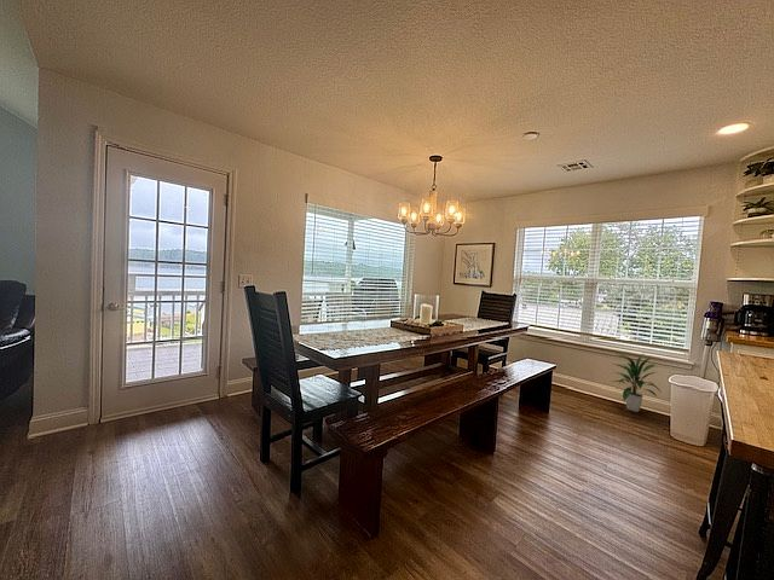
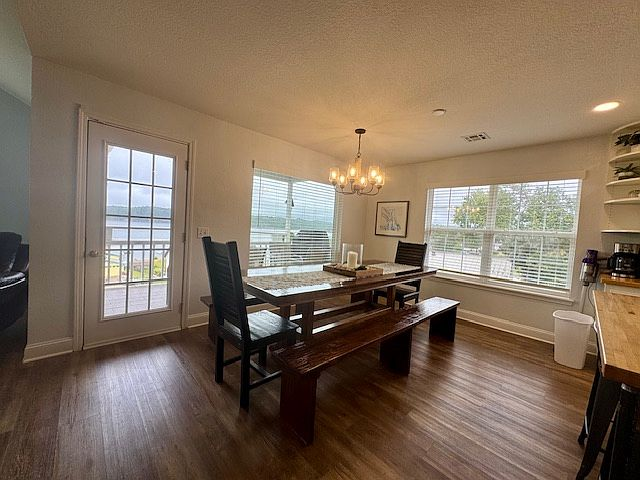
- indoor plant [611,352,662,413]
